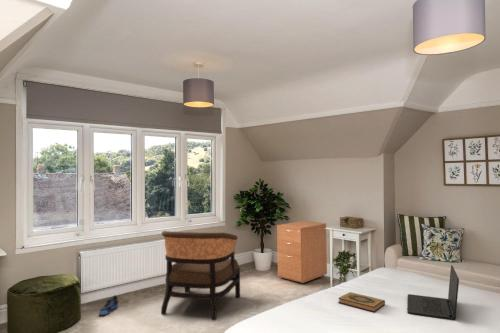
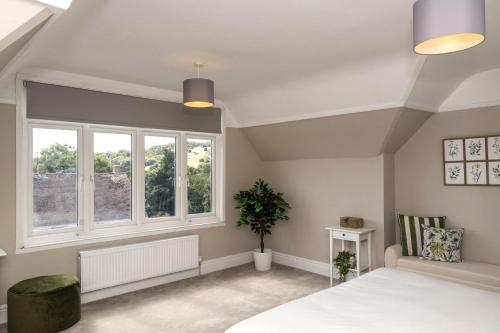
- sneaker [98,295,119,316]
- armchair [160,230,241,321]
- hardback book [337,291,386,313]
- laptop [407,264,460,321]
- drawer unit [276,220,328,285]
